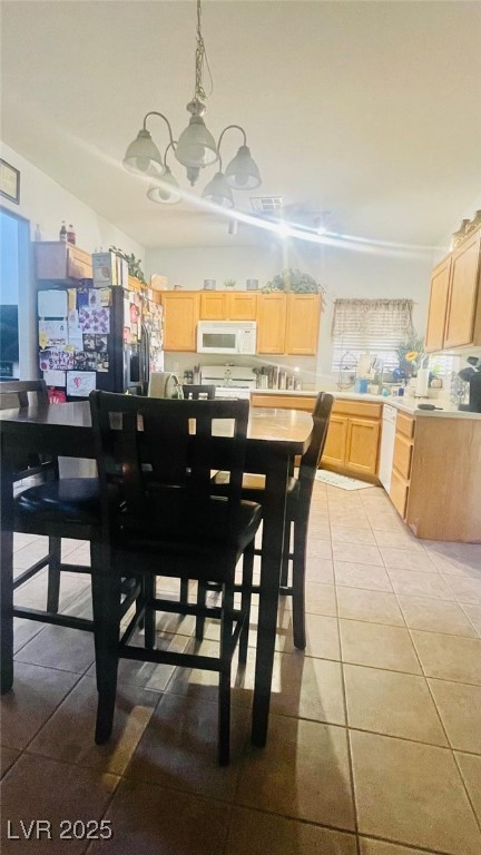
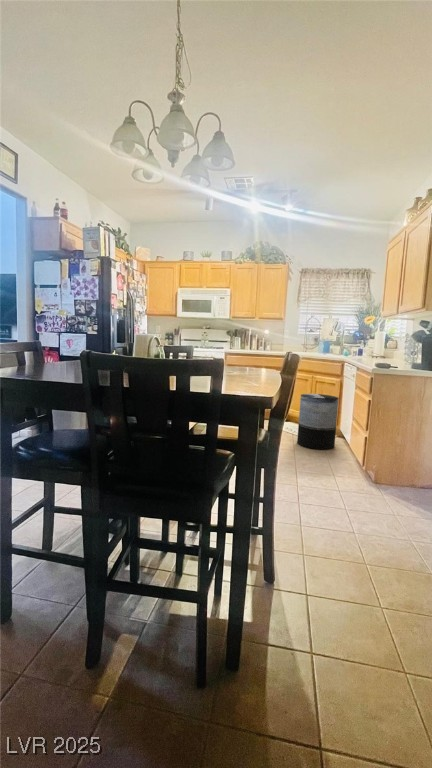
+ trash can [296,393,340,451]
